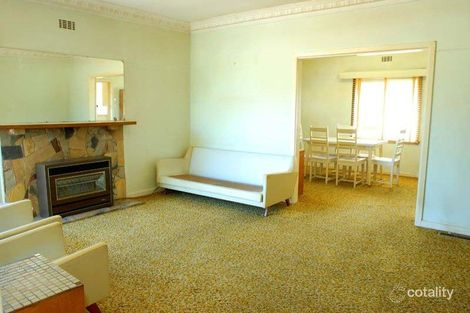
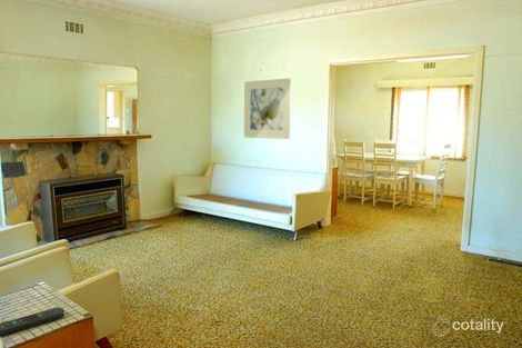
+ remote control [0,307,66,337]
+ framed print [243,77,292,140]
